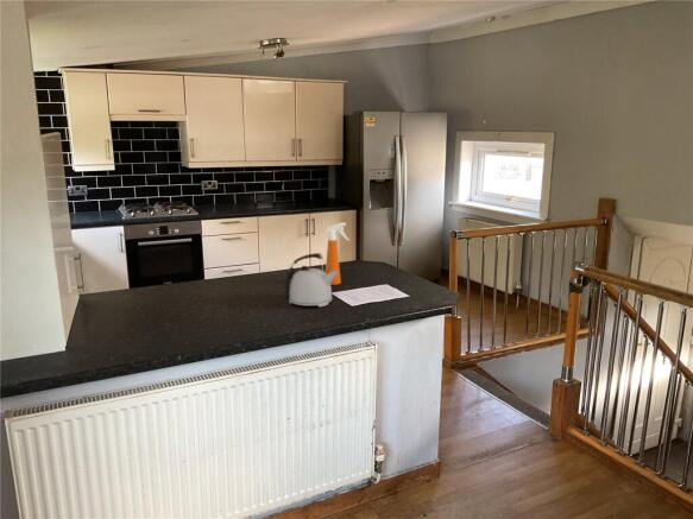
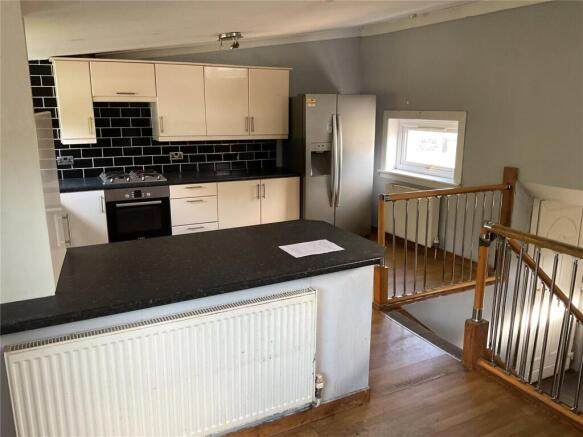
- spray bottle [325,221,351,286]
- kettle [284,252,338,308]
